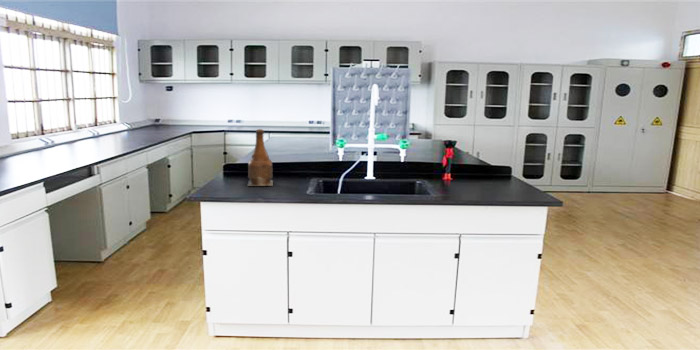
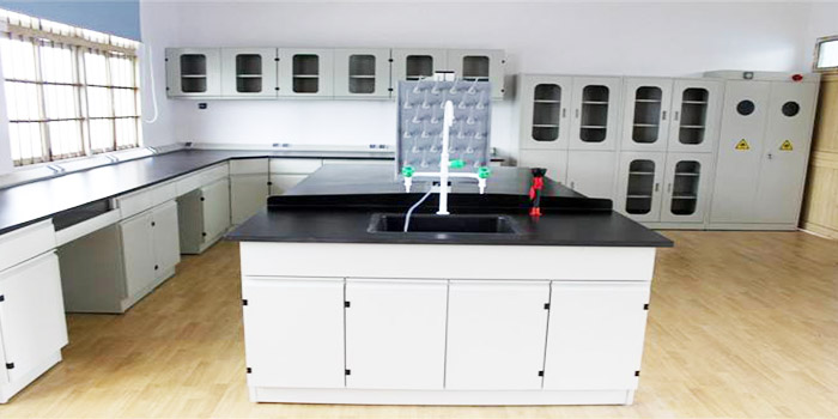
- bottle [247,128,274,187]
